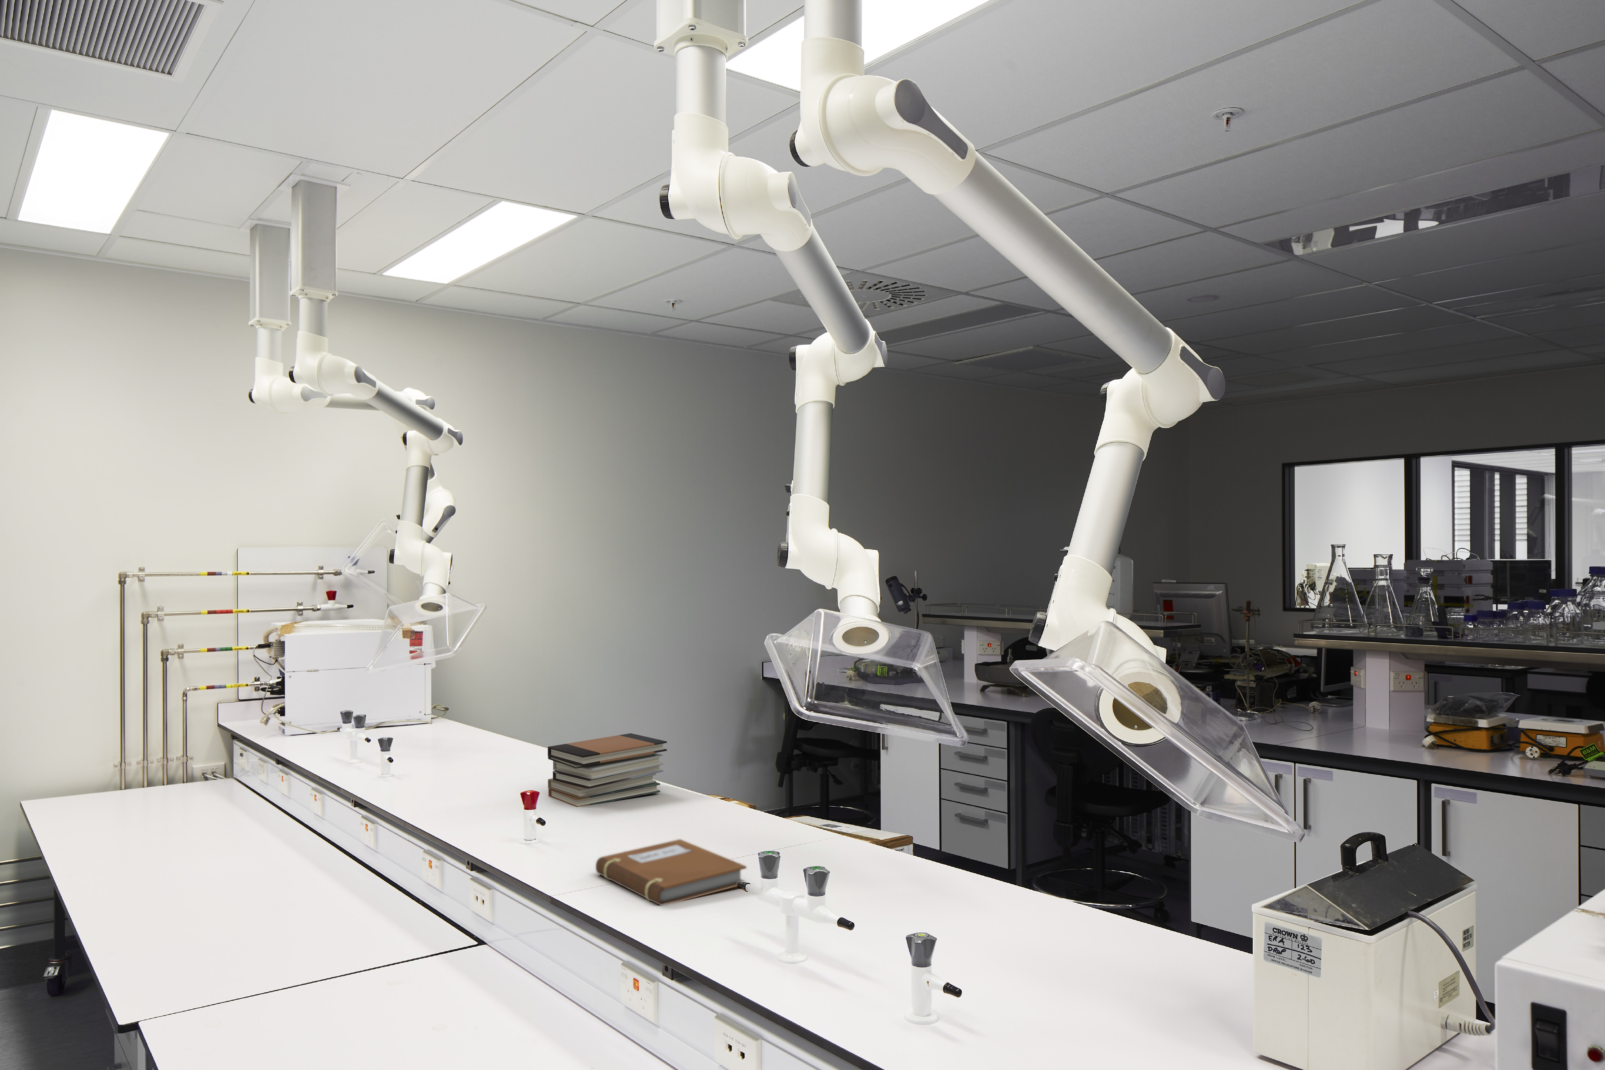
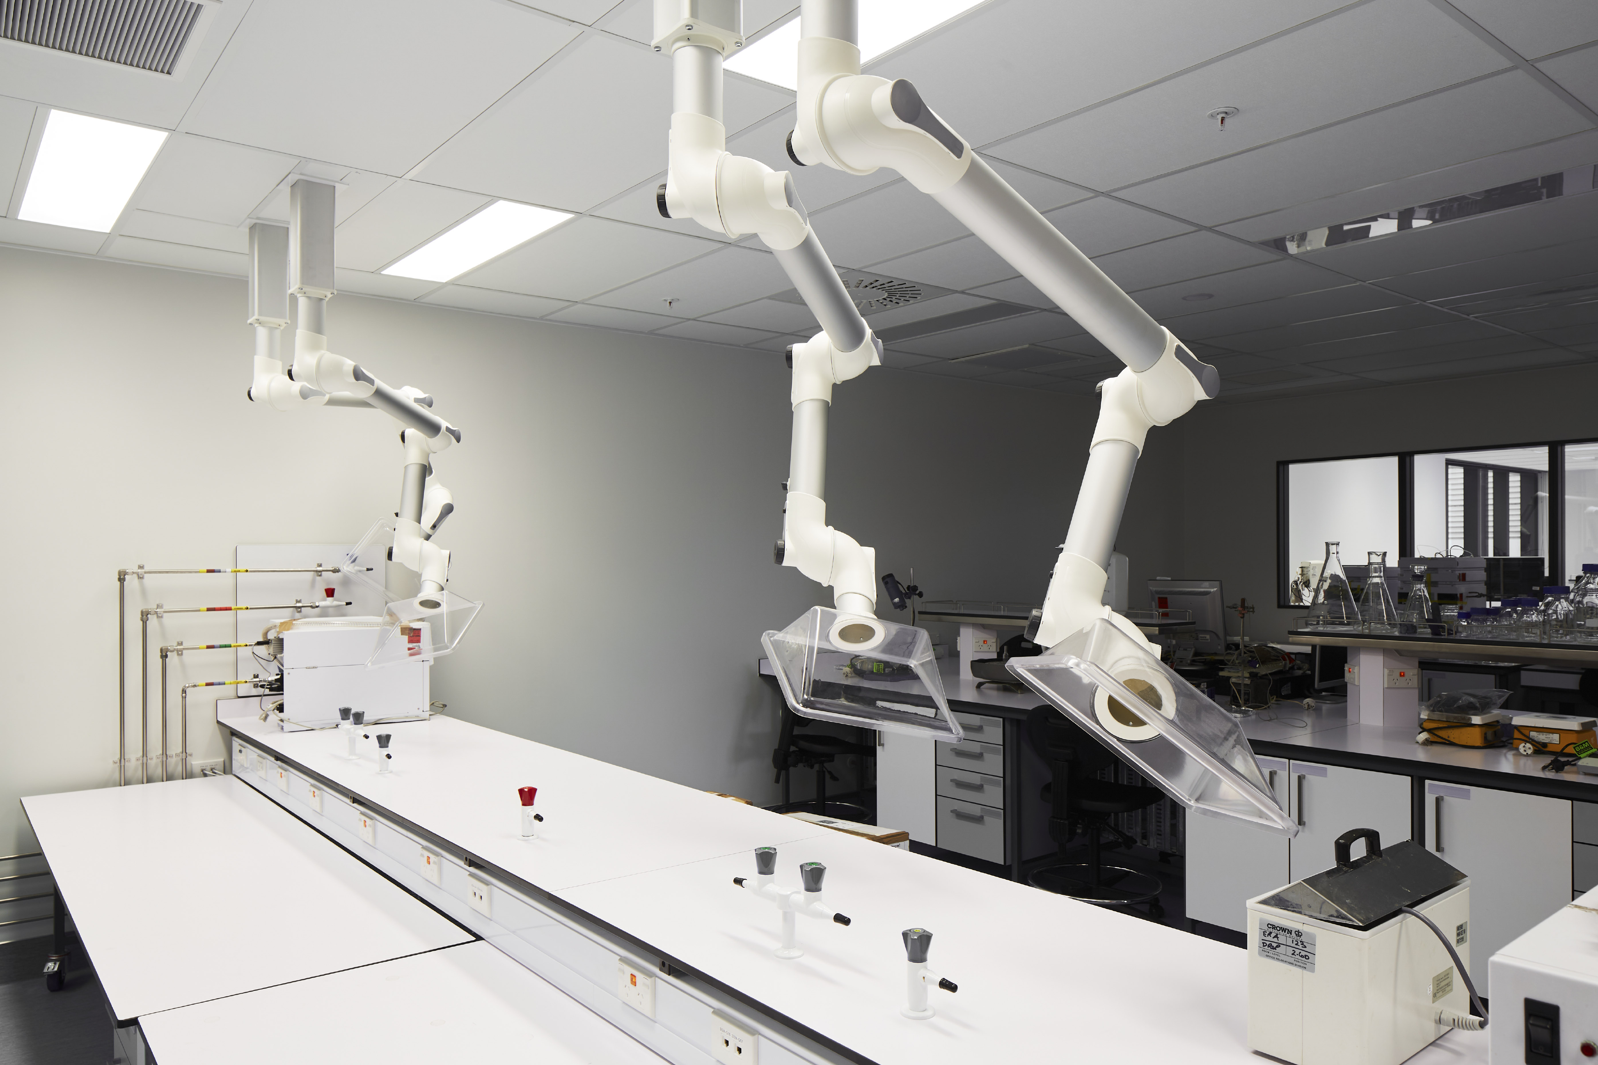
- notebook [595,838,746,906]
- book stack [547,733,668,807]
